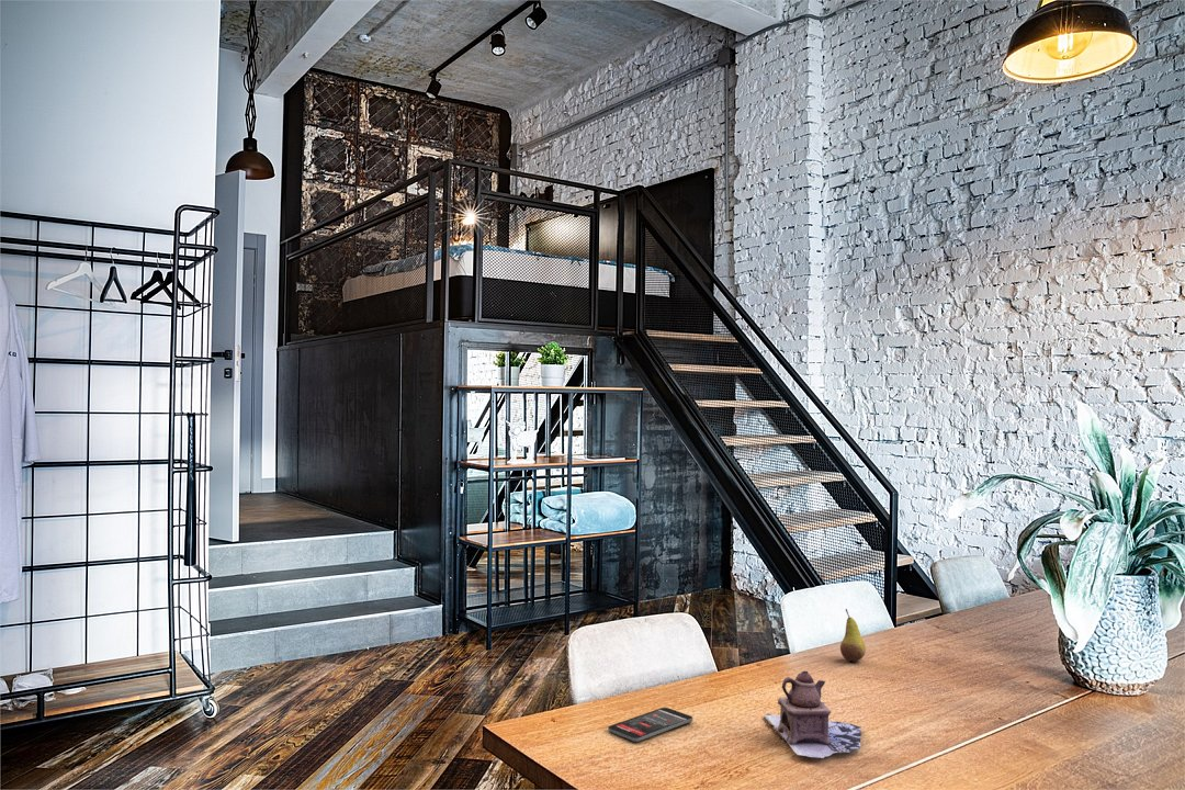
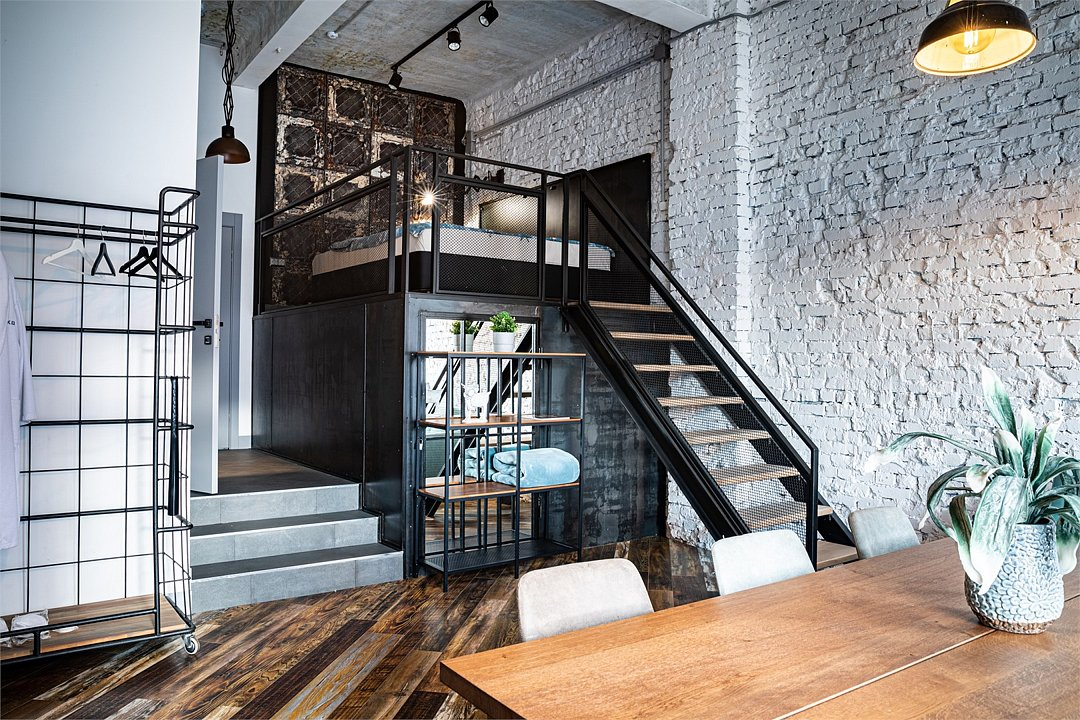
- smartphone [607,707,693,743]
- teapot [764,670,862,759]
- fruit [839,608,867,663]
